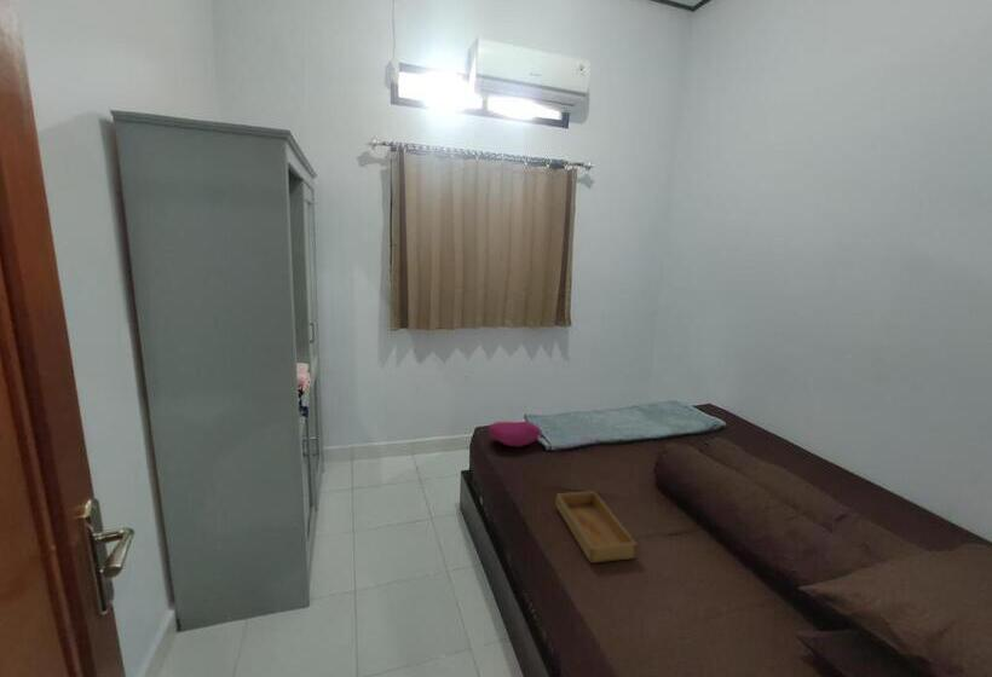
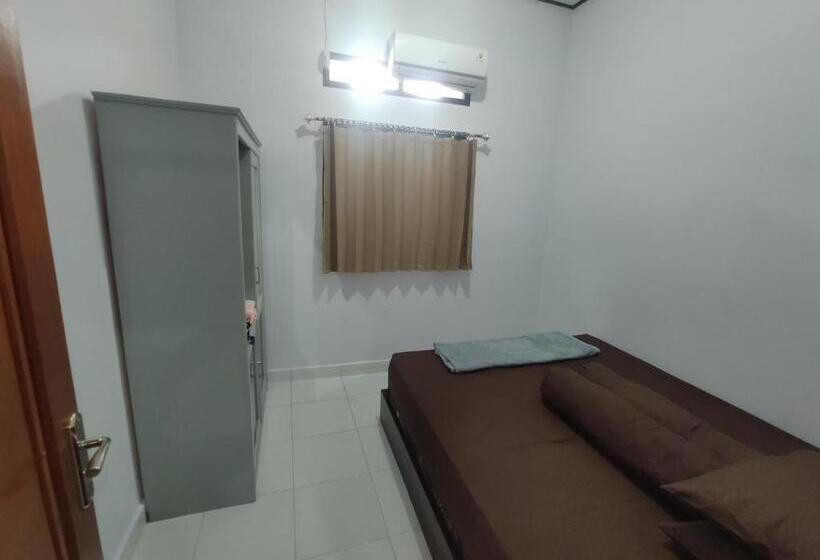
- tray [554,490,639,565]
- cushion [486,421,543,449]
